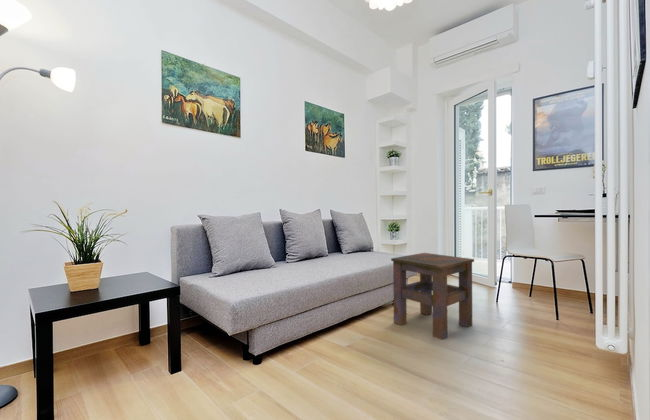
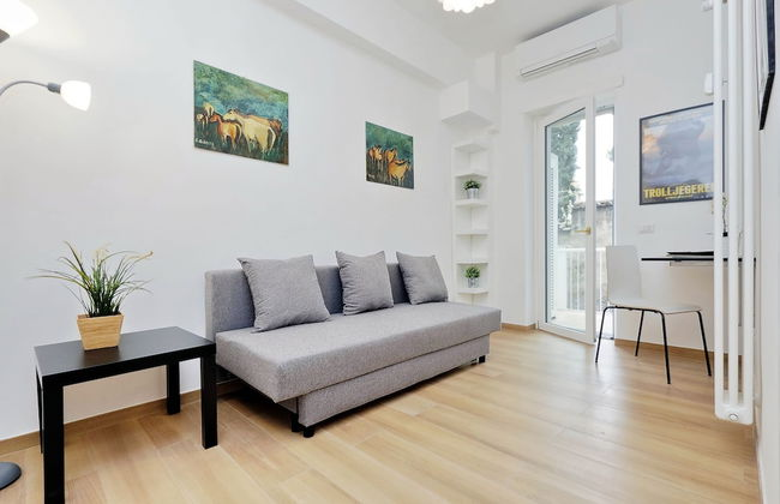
- side table [390,252,475,341]
